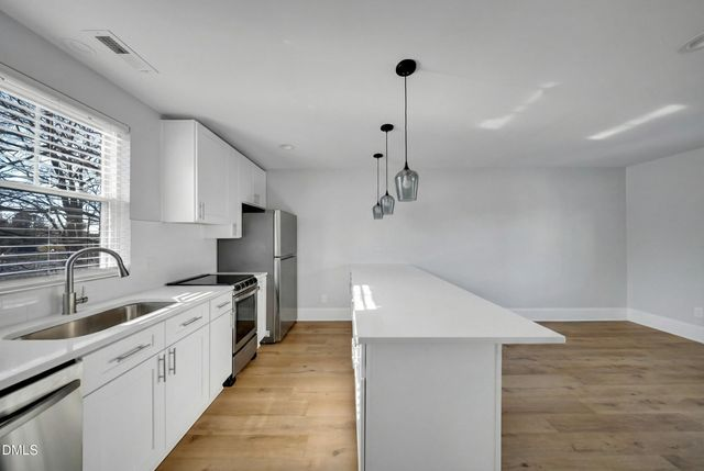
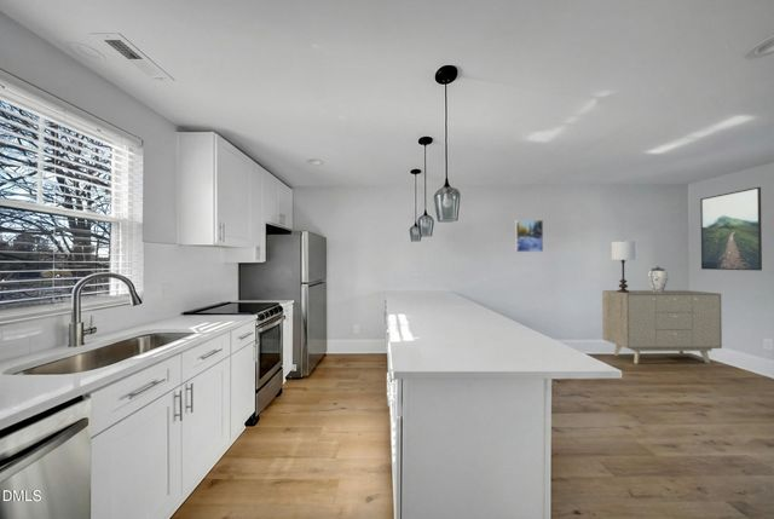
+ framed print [699,186,763,272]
+ sideboard [601,289,723,365]
+ decorative urn [647,265,670,293]
+ lamp [611,240,636,293]
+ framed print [514,219,544,253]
